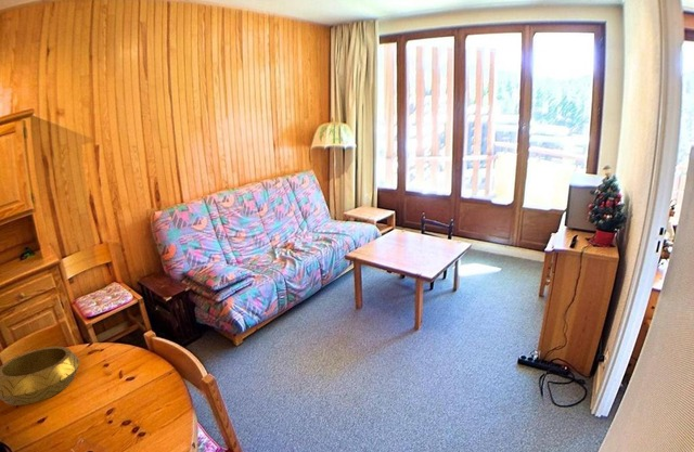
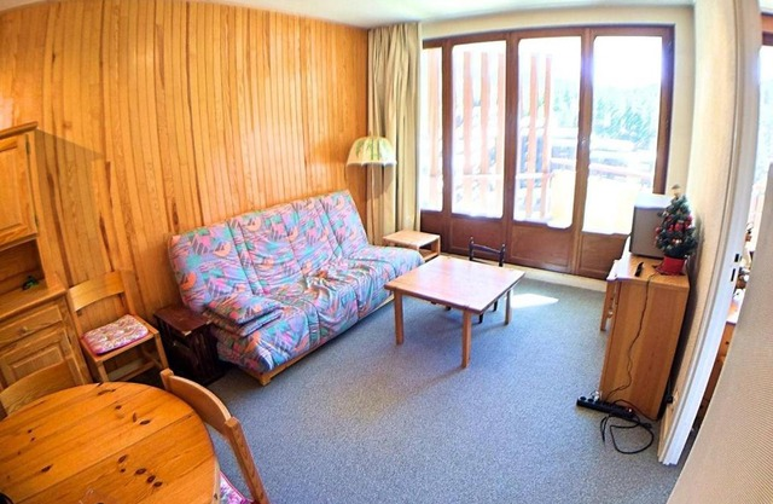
- decorative bowl [0,346,80,406]
